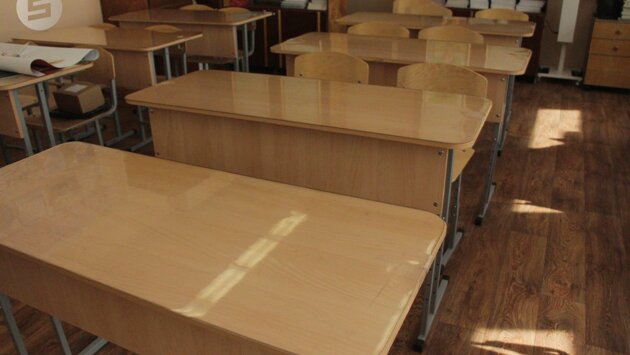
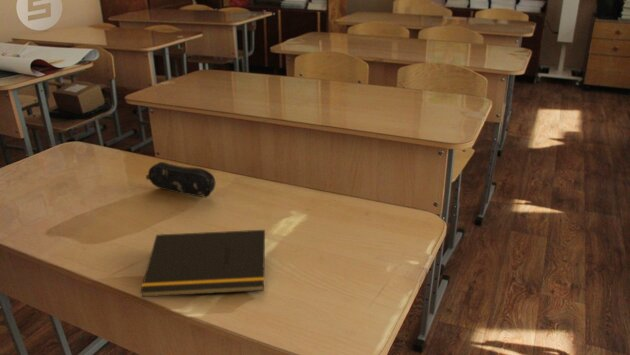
+ pencil case [145,161,216,198]
+ notepad [139,229,266,298]
